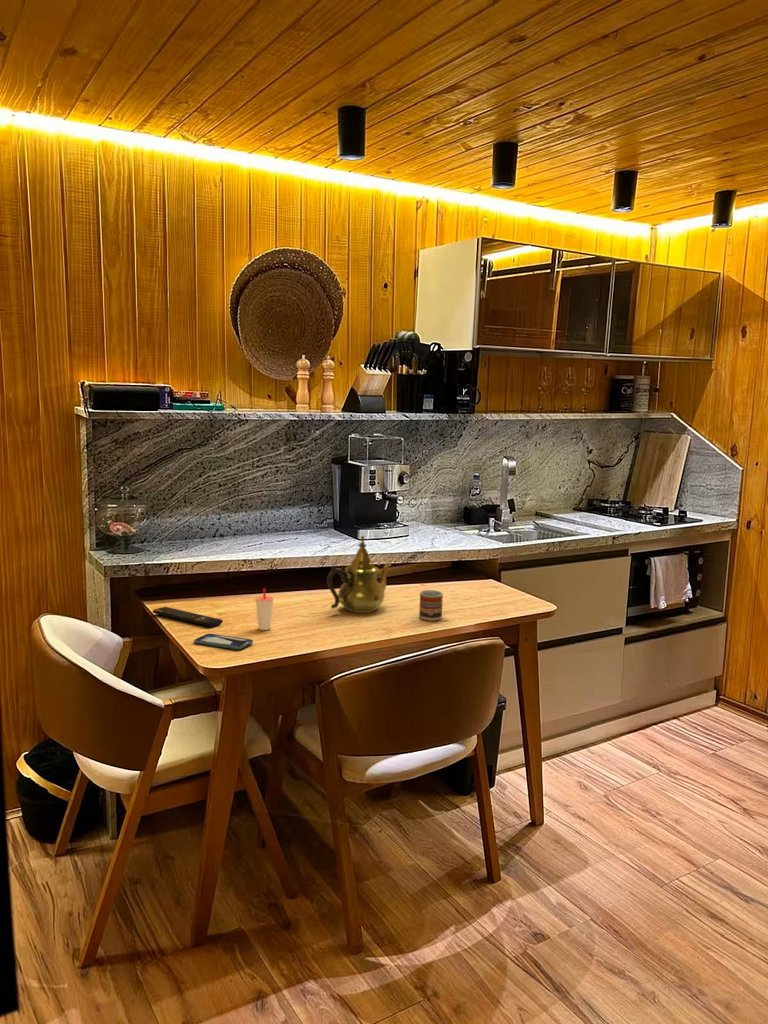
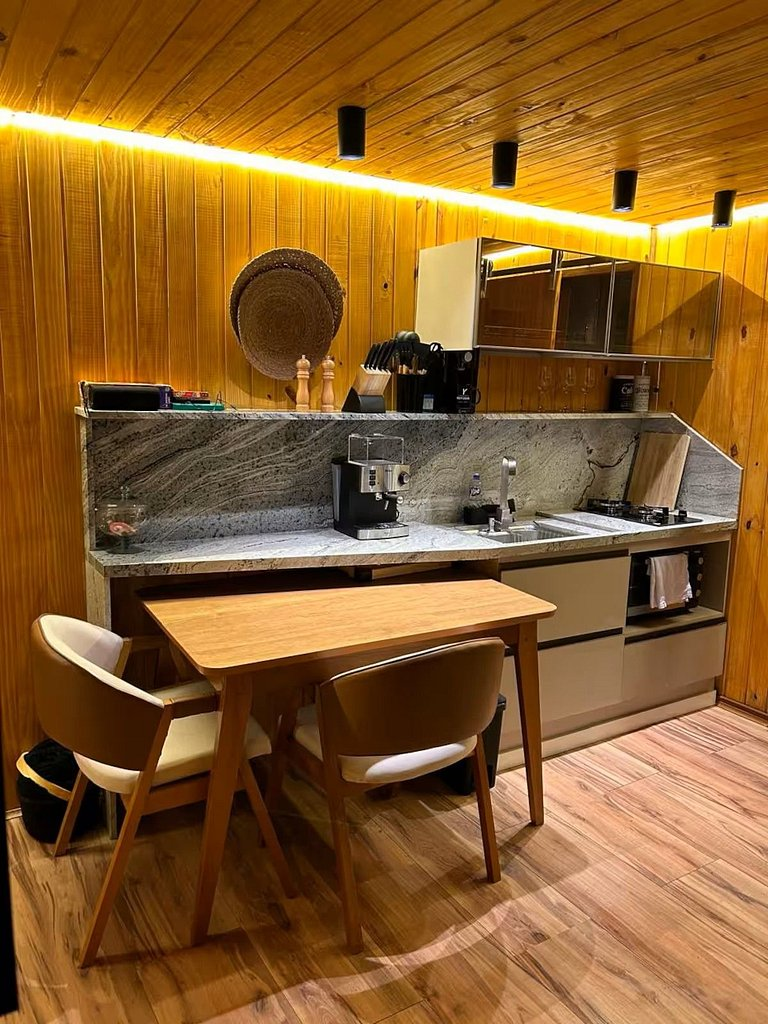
- remote control [152,606,224,628]
- cup [418,589,444,622]
- smartphone [193,633,254,651]
- teapot [326,535,392,614]
- cup [254,587,275,631]
